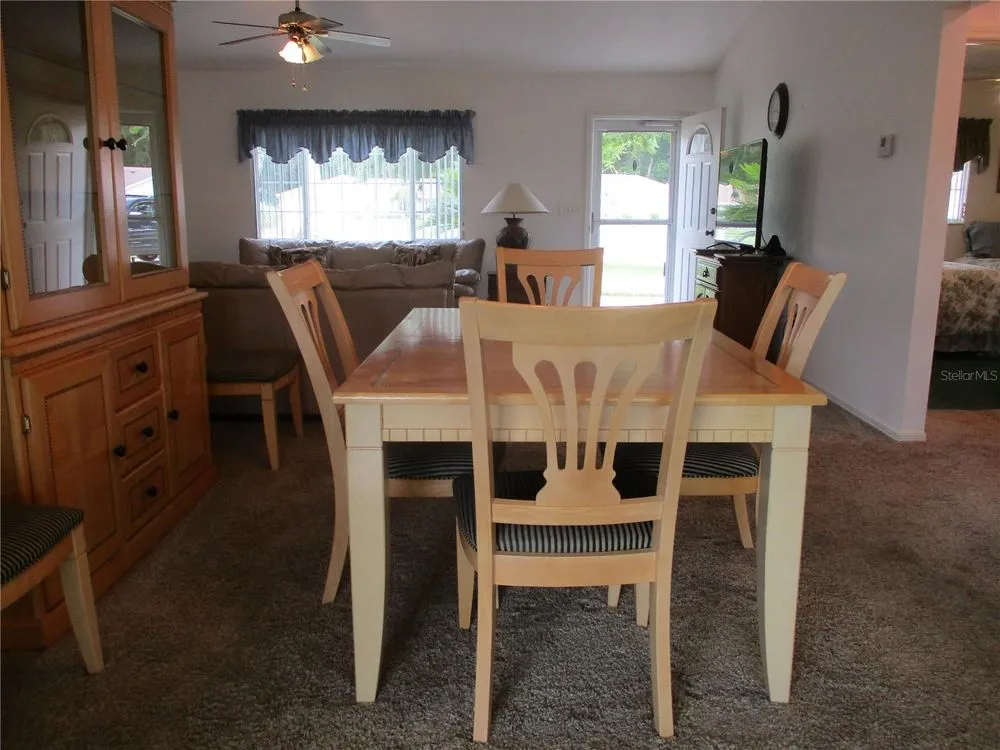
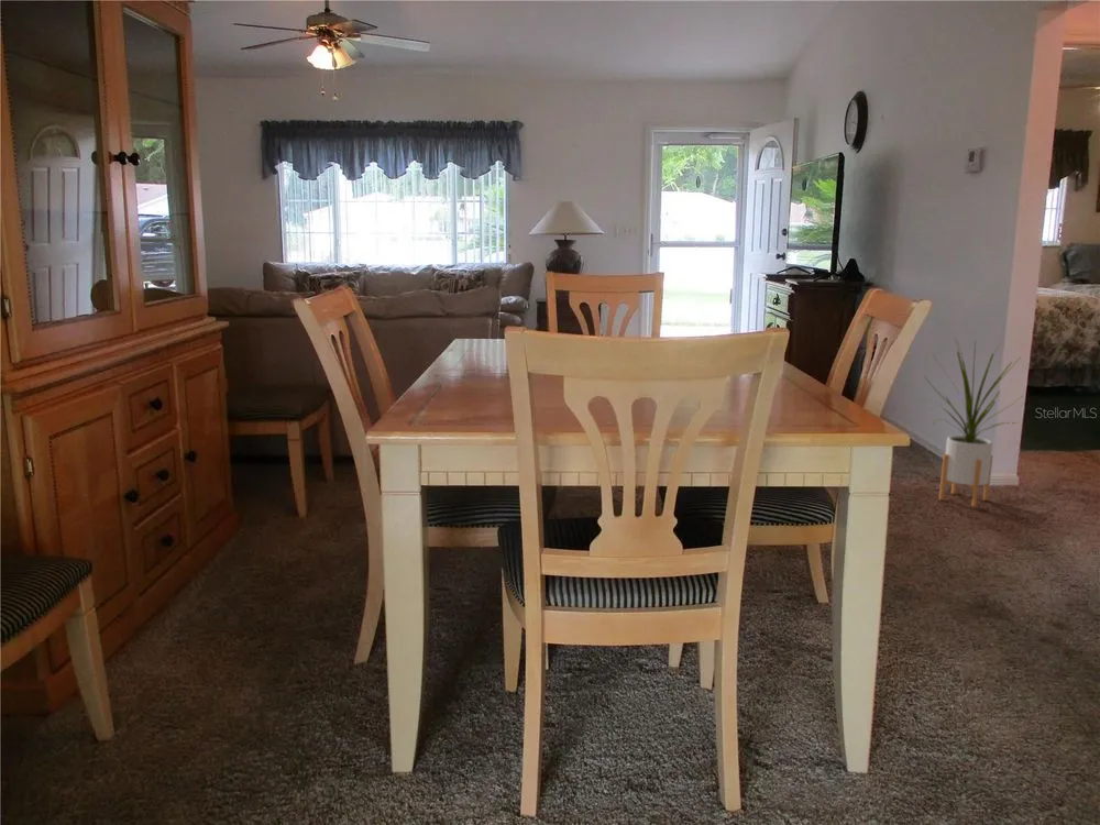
+ house plant [923,338,1023,508]
